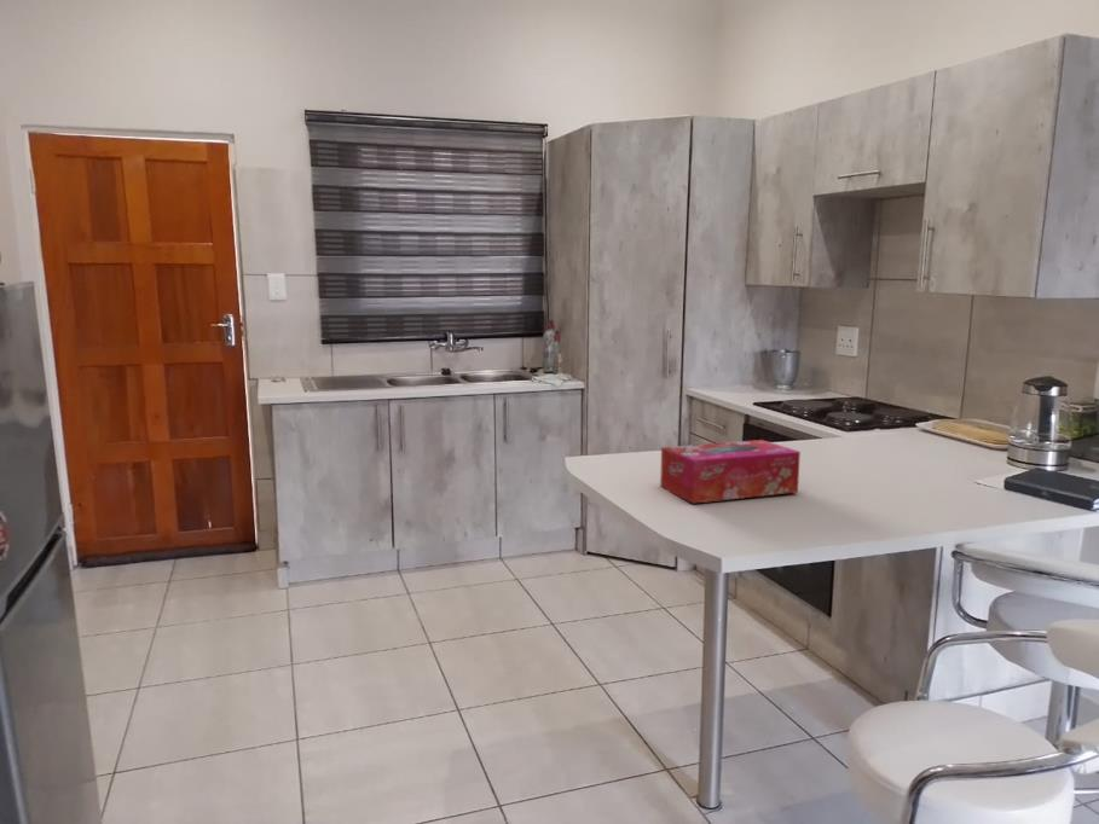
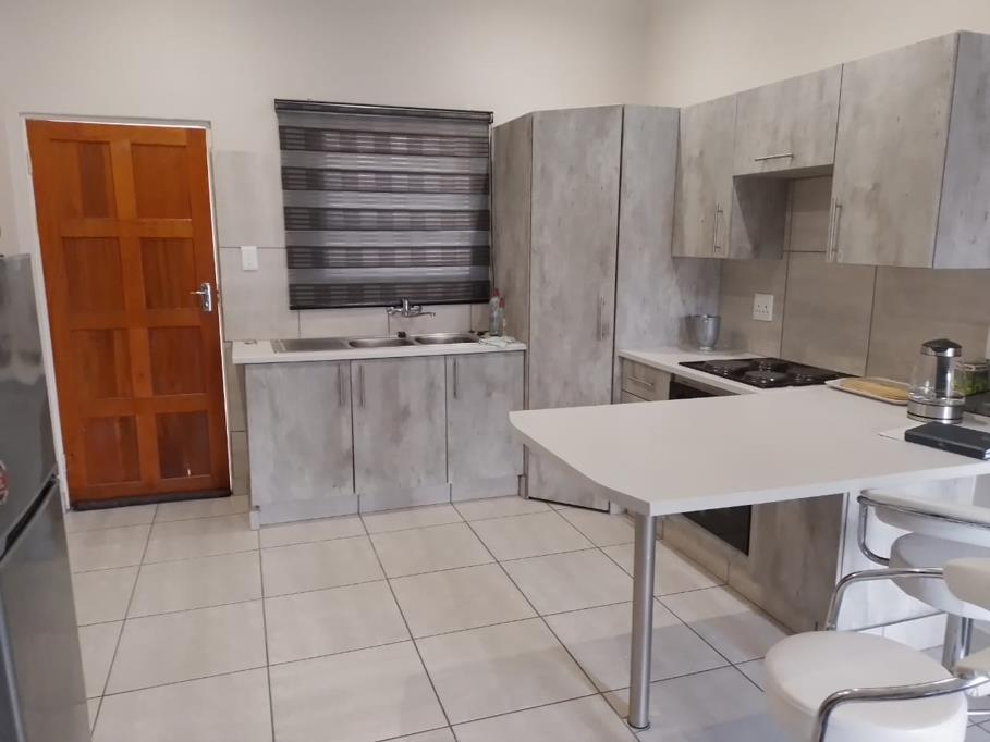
- tissue box [659,439,802,505]
